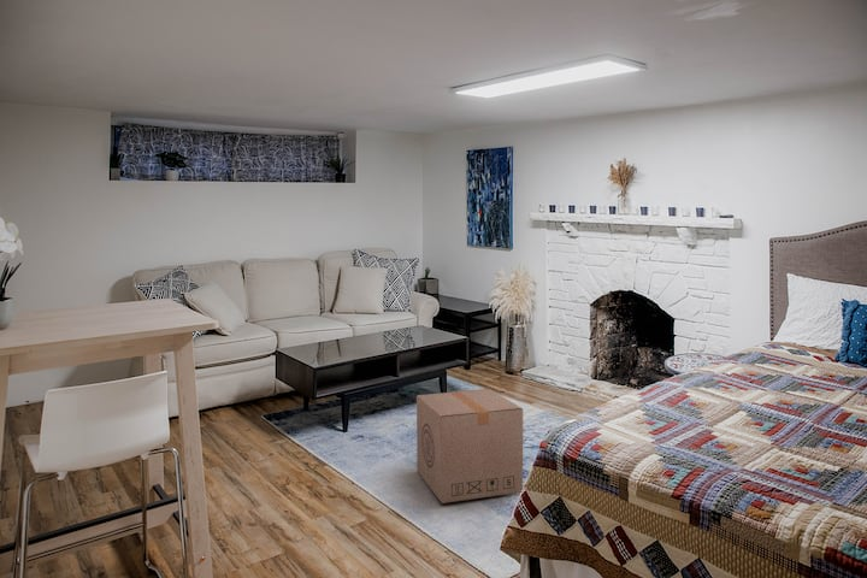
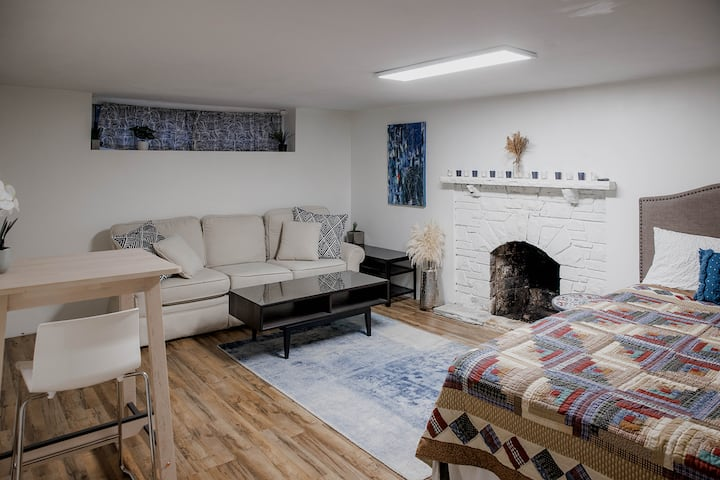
- cardboard box [415,388,524,505]
